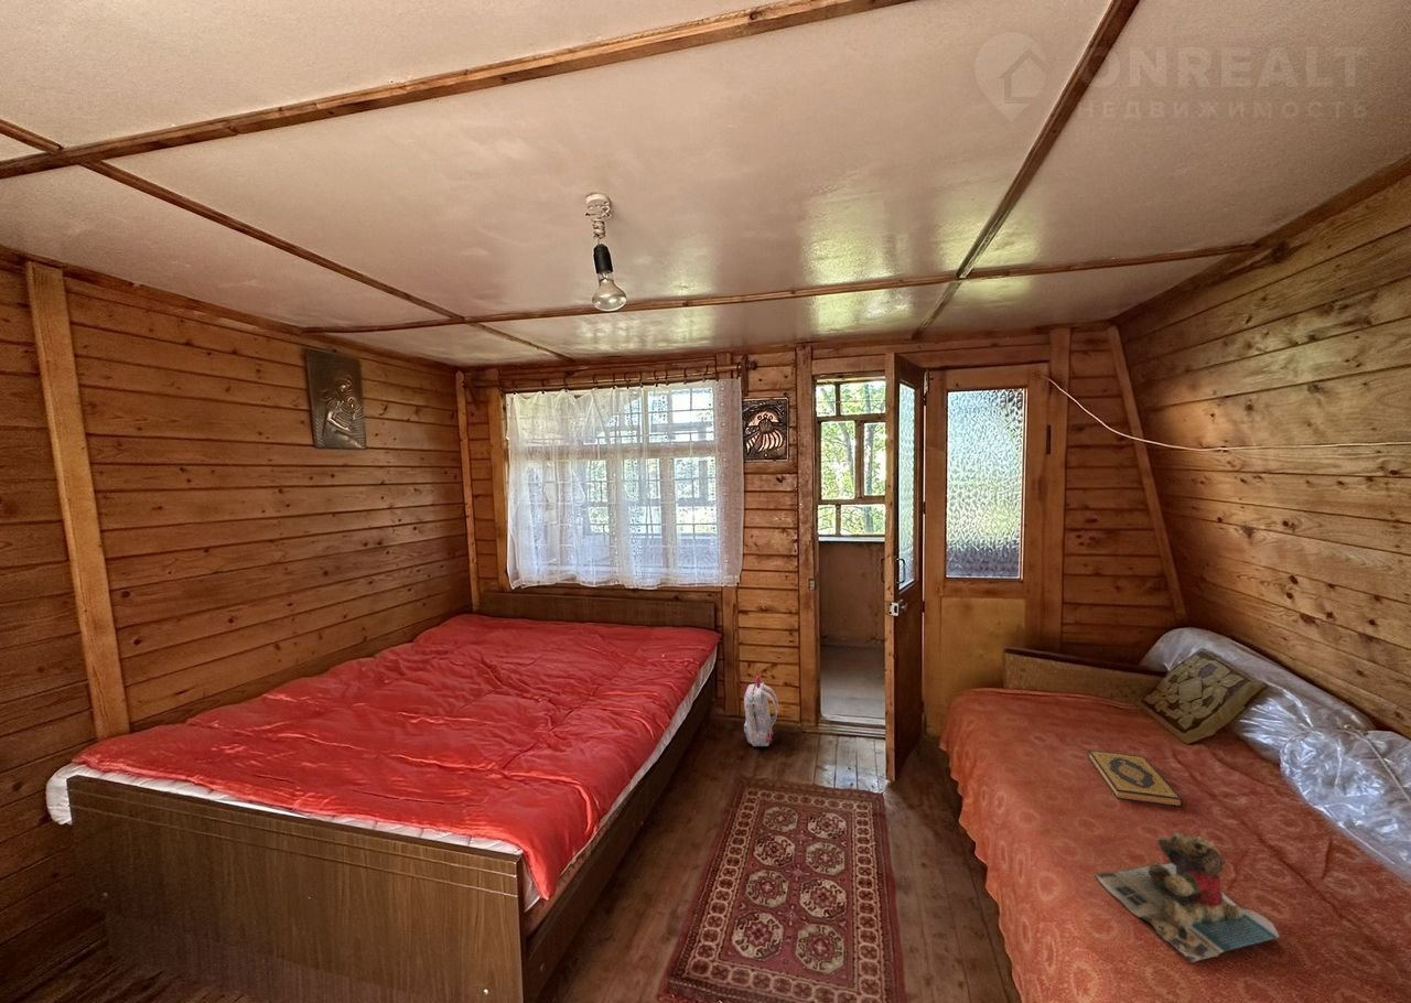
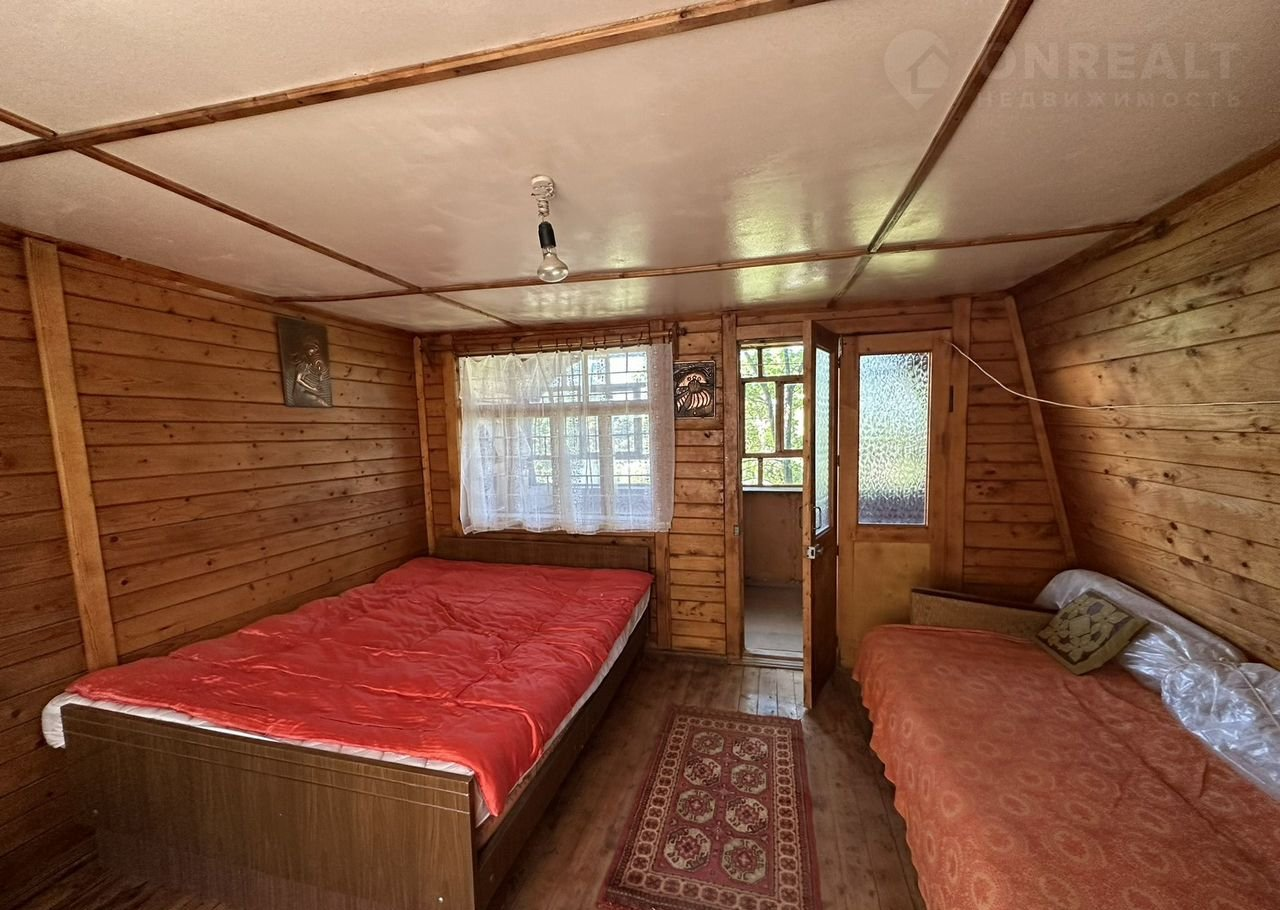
- backpack [743,675,779,747]
- teddy bear [1094,832,1281,963]
- hardback book [1087,749,1184,808]
